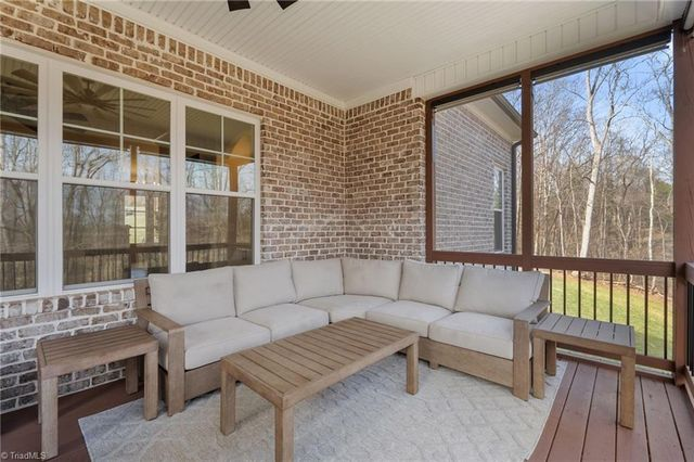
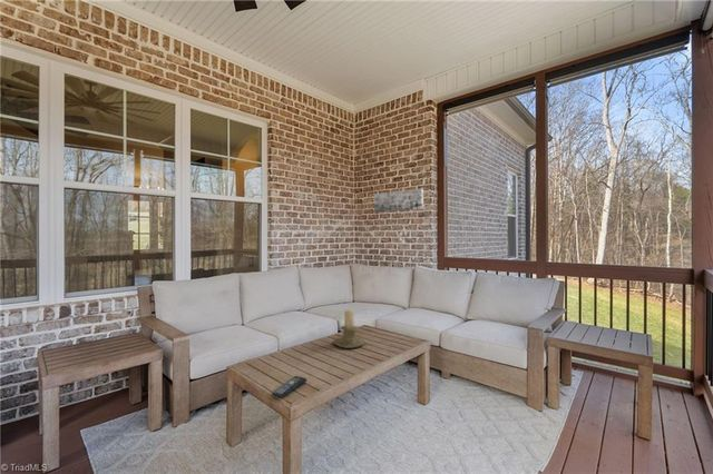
+ candle holder [332,308,367,349]
+ wall art [373,188,424,214]
+ remote control [271,375,307,399]
